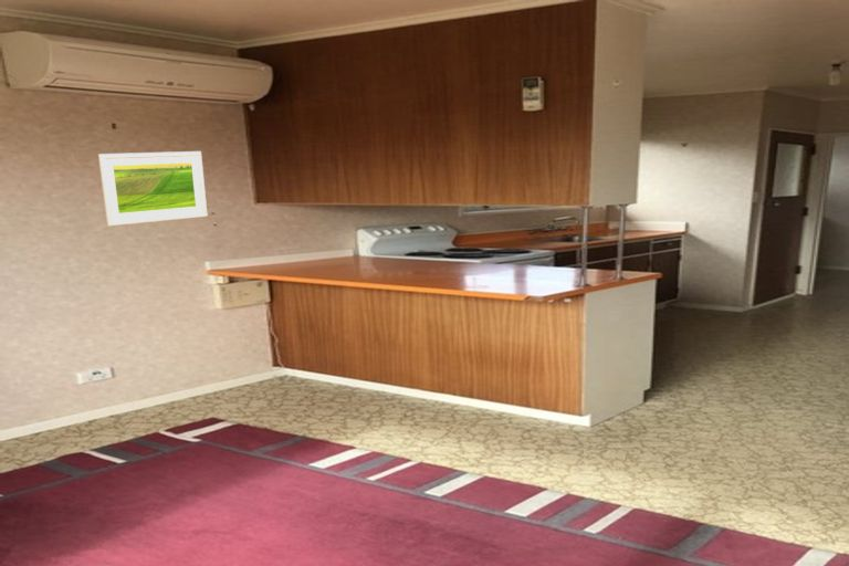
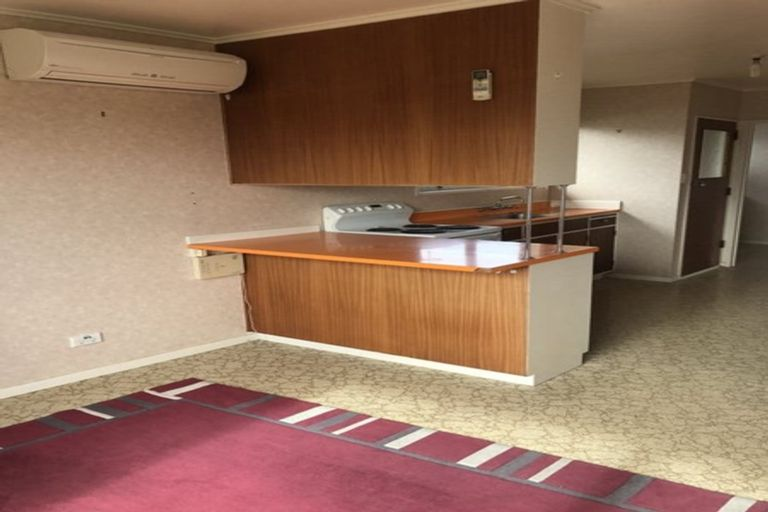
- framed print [97,150,208,227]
